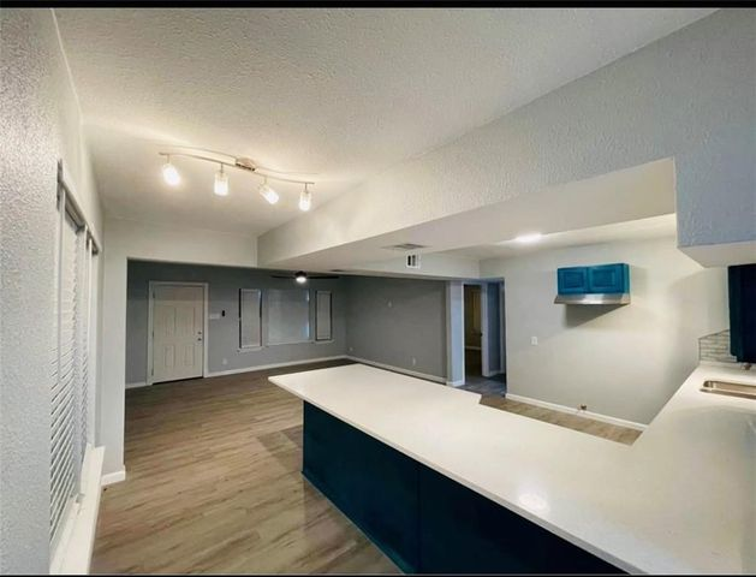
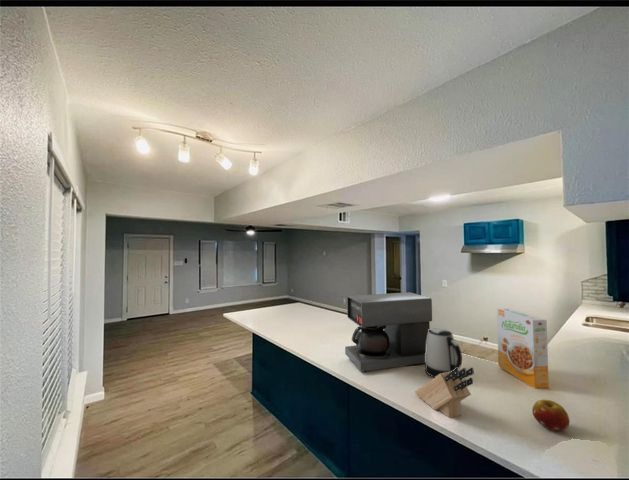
+ coffee maker [344,291,433,374]
+ cereal box [496,307,550,389]
+ kettle [424,328,463,378]
+ knife block [414,367,475,419]
+ fruit [531,399,571,432]
